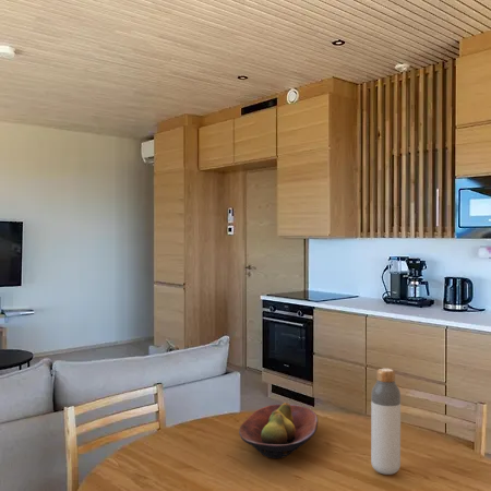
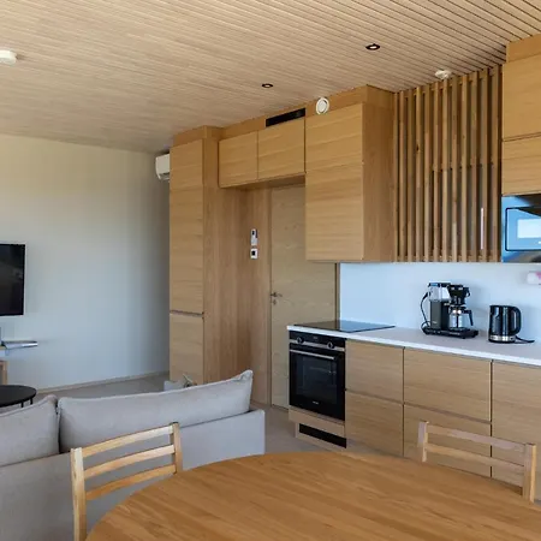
- fruit bowl [238,402,319,459]
- bottle [370,368,402,476]
